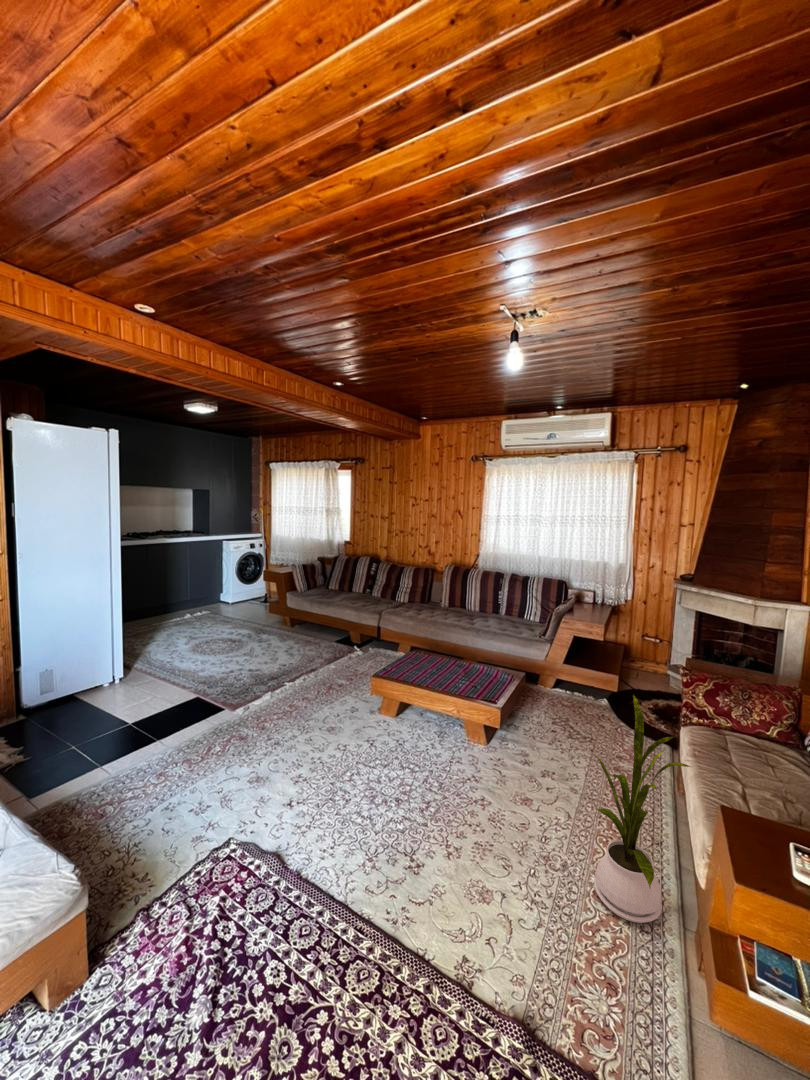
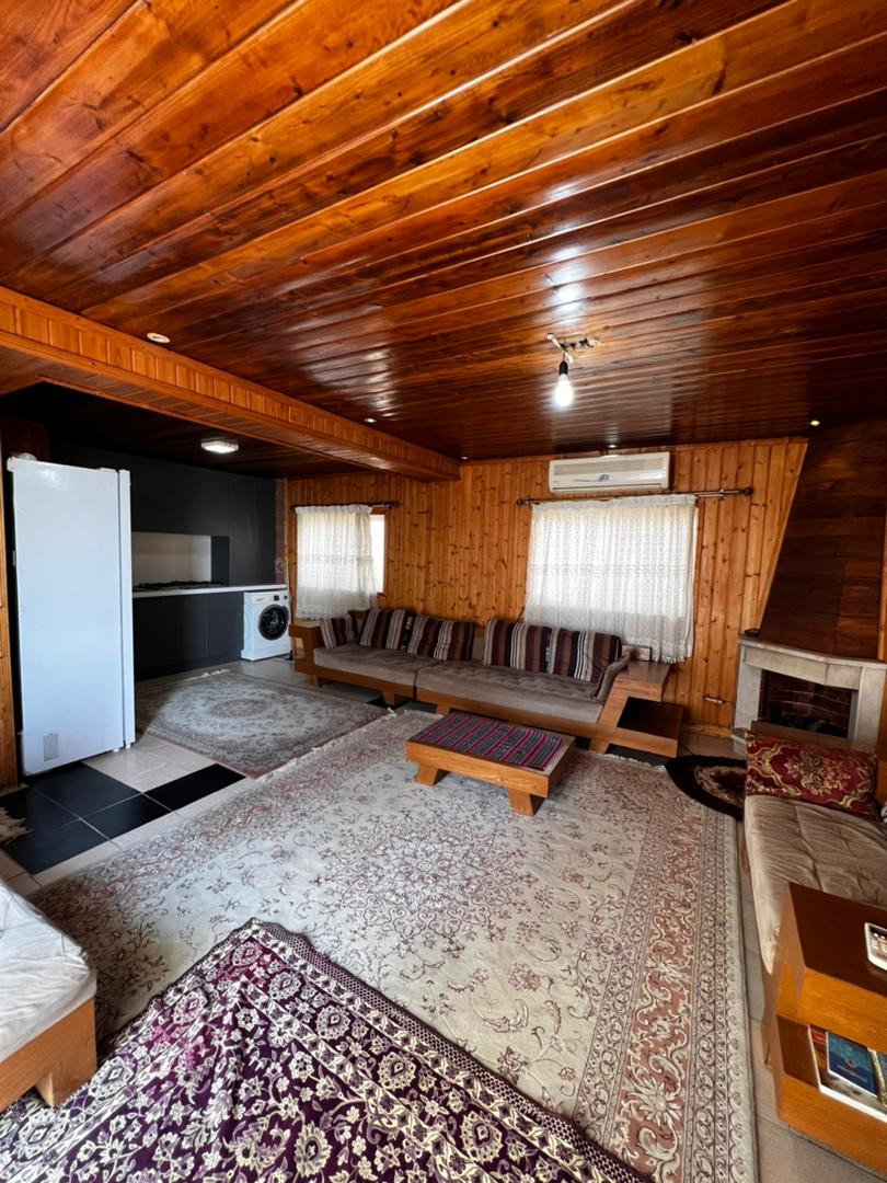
- house plant [591,694,692,924]
